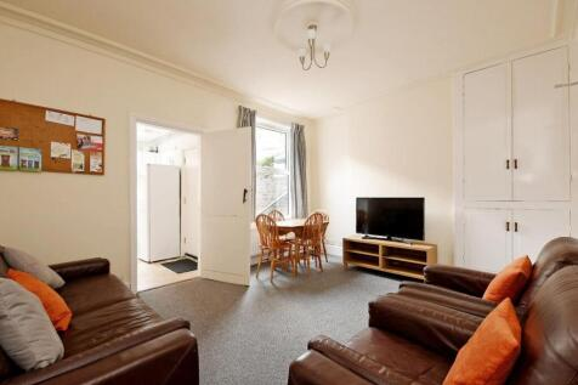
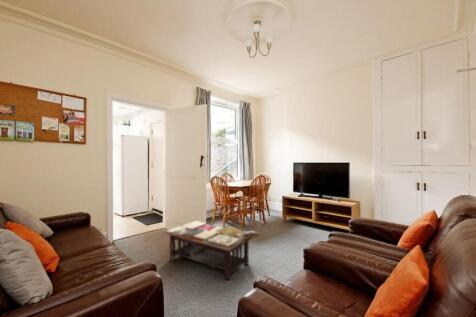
+ coffee table [163,220,260,281]
